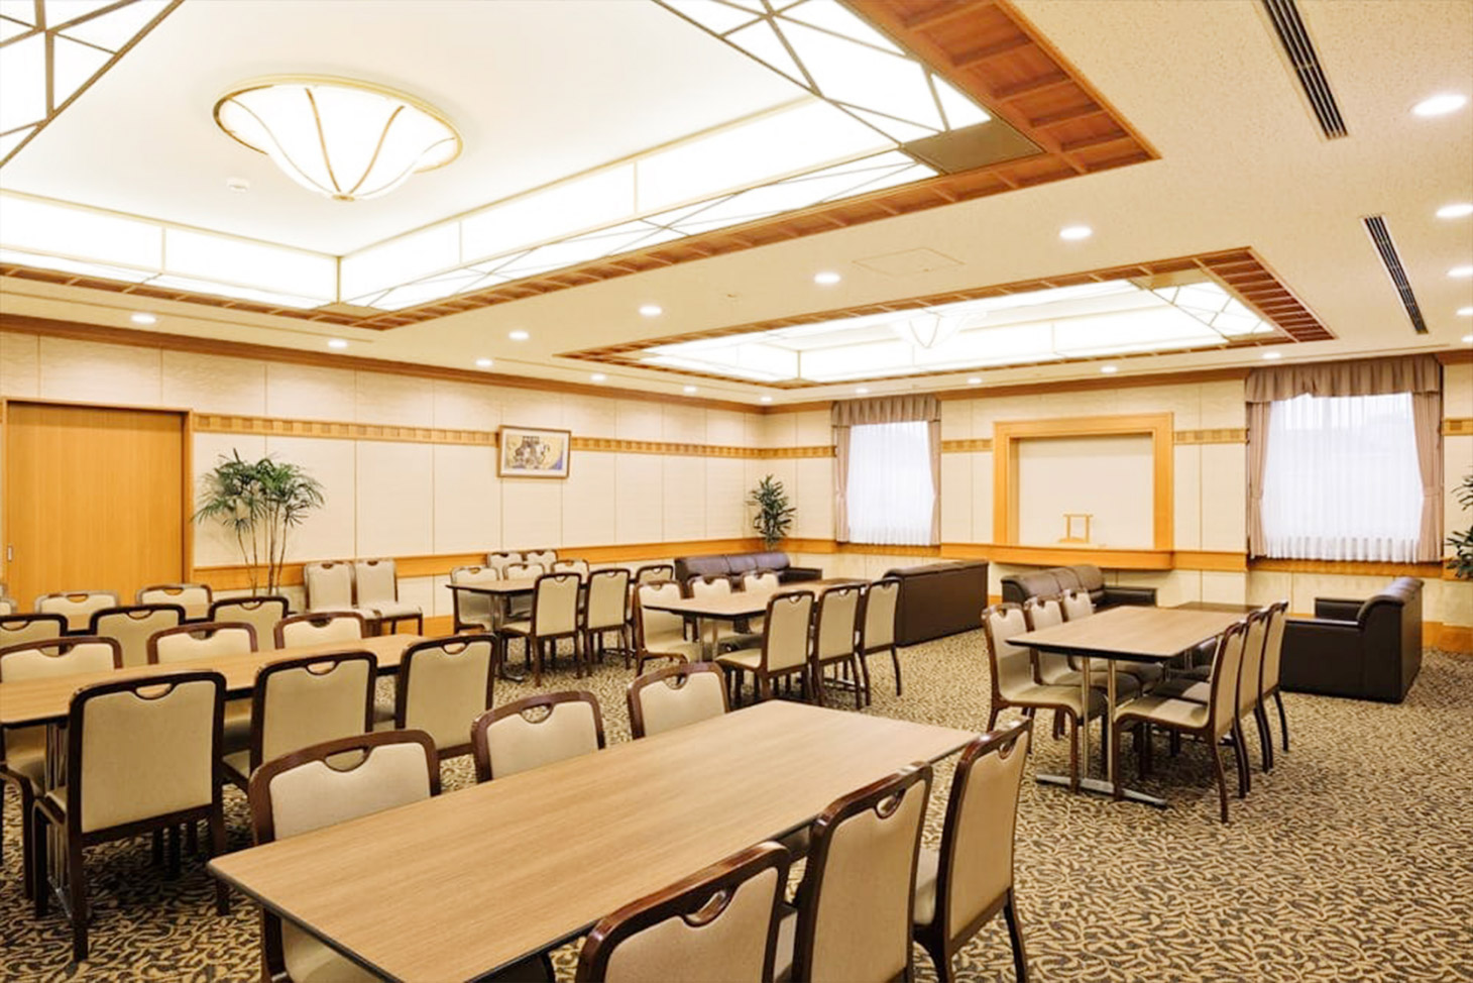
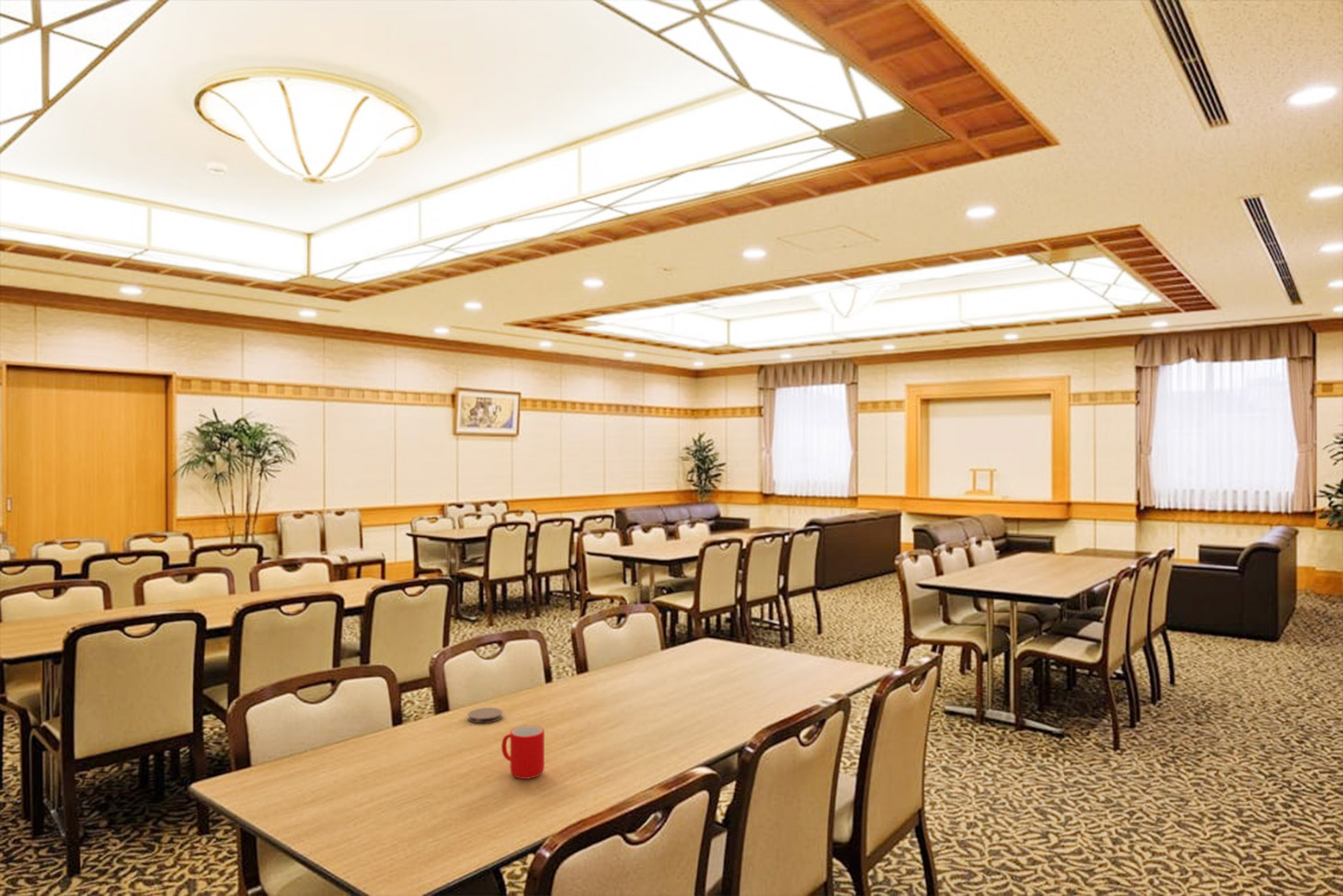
+ cup [500,725,545,780]
+ coaster [467,706,503,724]
